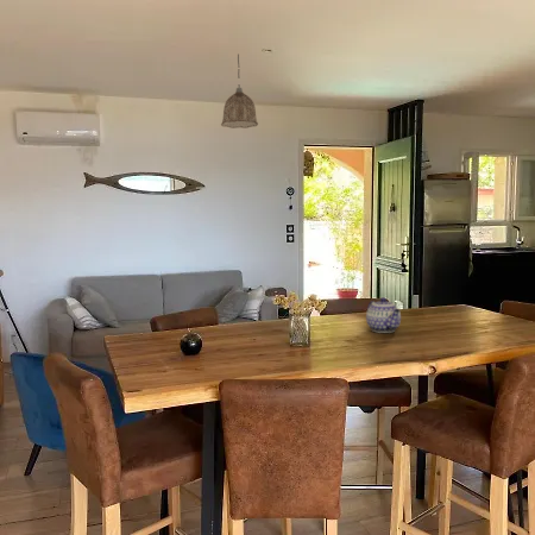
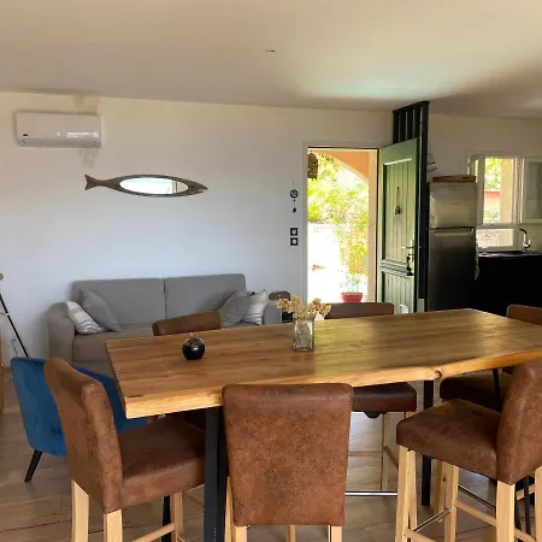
- teapot [365,296,402,334]
- pendant lamp [220,52,259,130]
